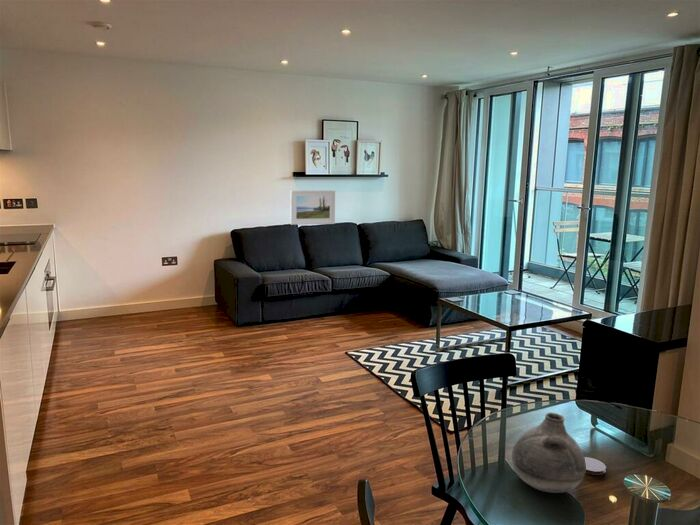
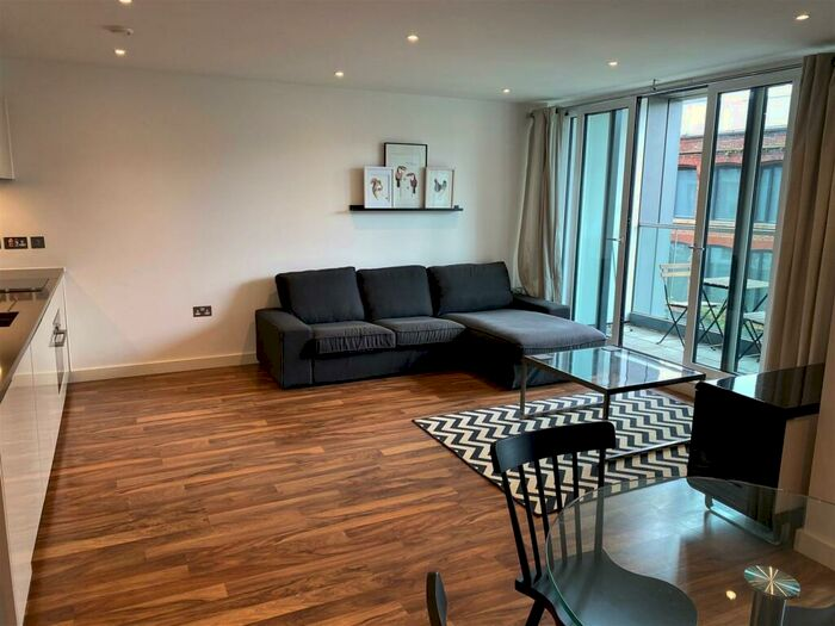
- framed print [290,189,336,226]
- coaster [584,456,607,476]
- vase [511,412,586,494]
